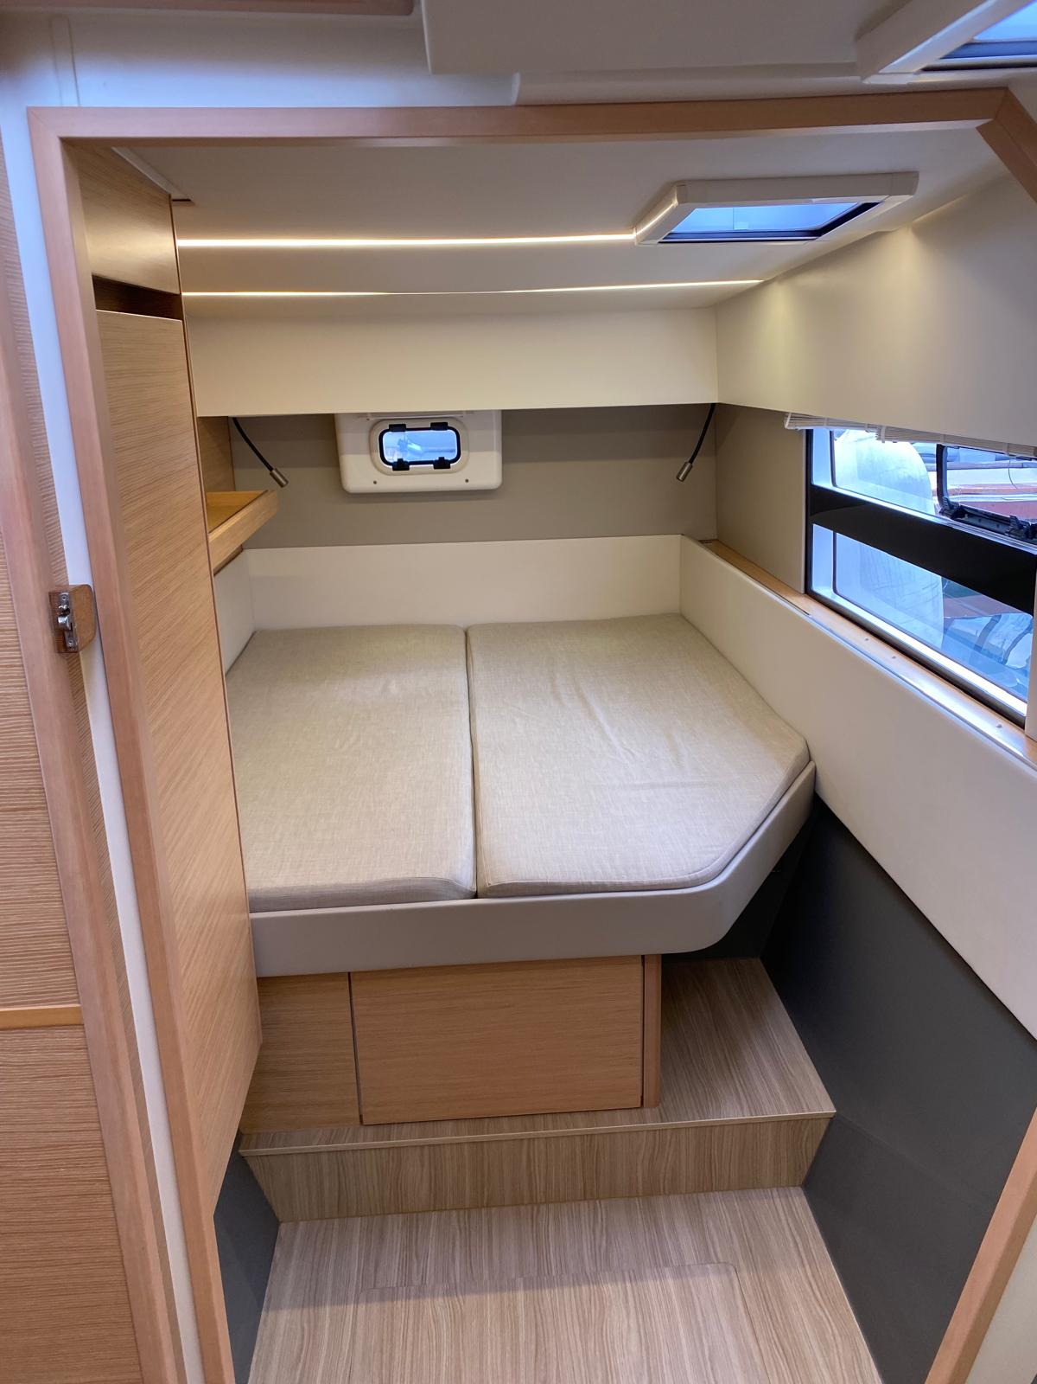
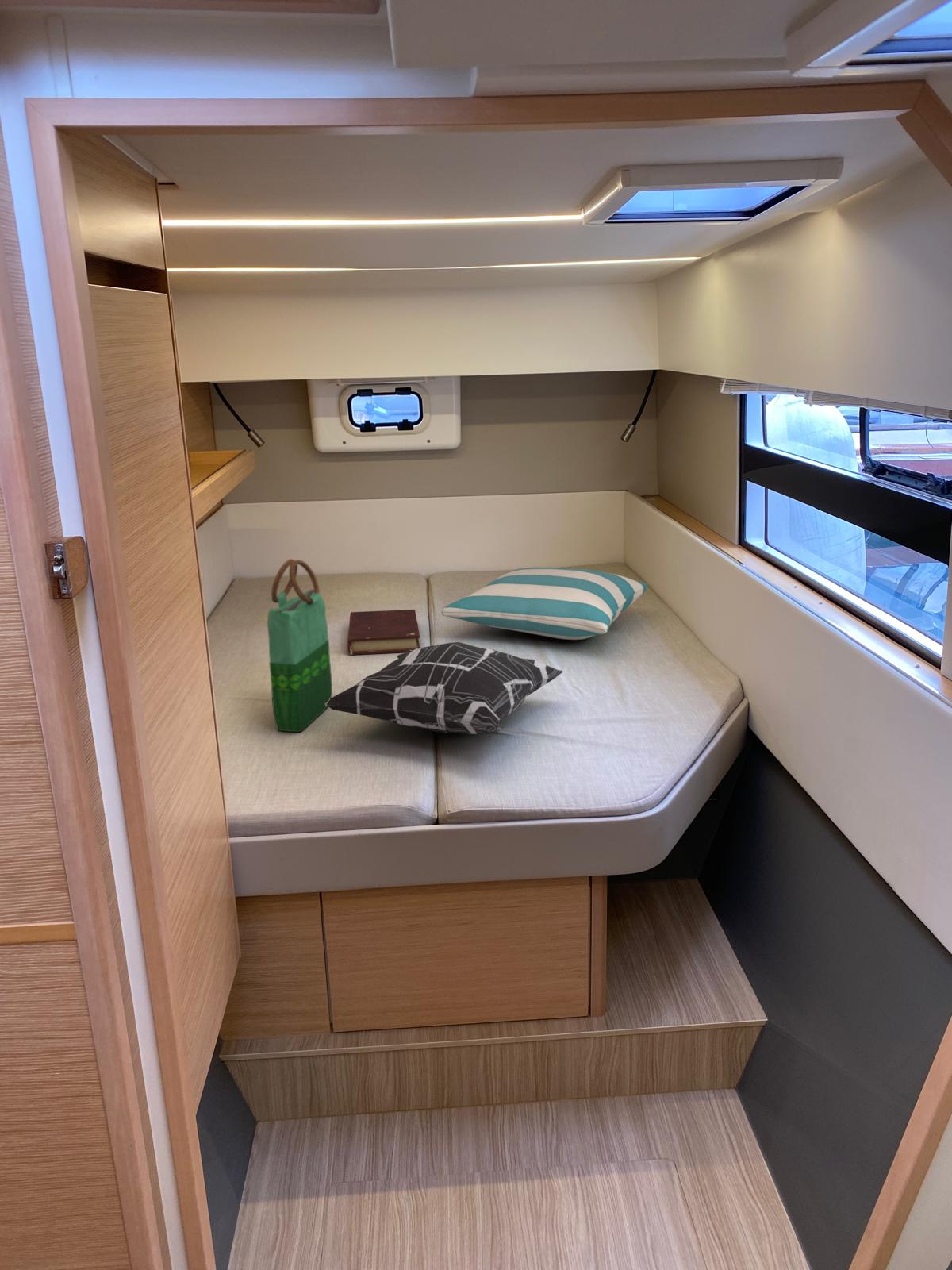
+ pillow [441,567,649,641]
+ decorative pillow [325,641,564,735]
+ book [347,609,420,656]
+ tote bag [267,558,333,733]
